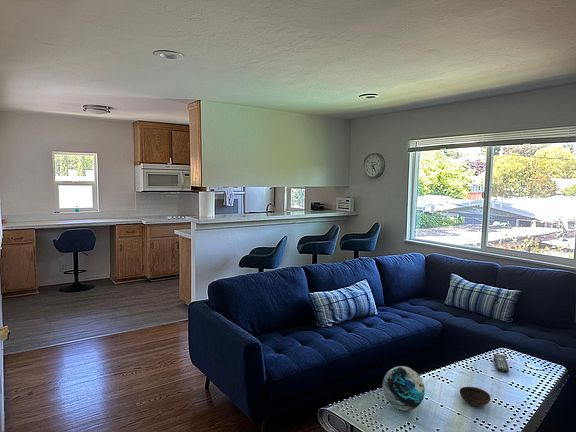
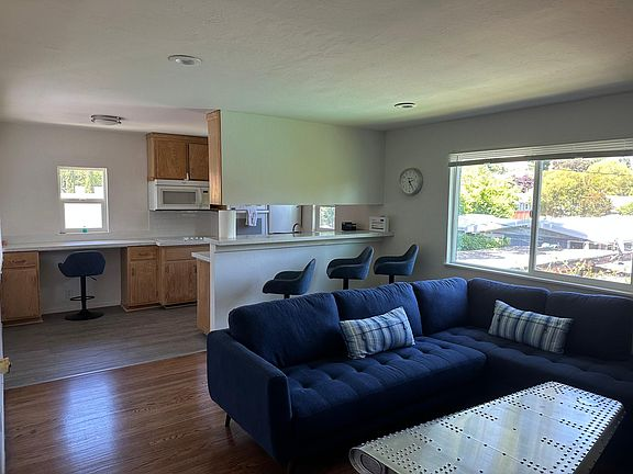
- decorative orb [382,365,426,412]
- bowl [459,386,492,407]
- remote control [492,353,510,373]
